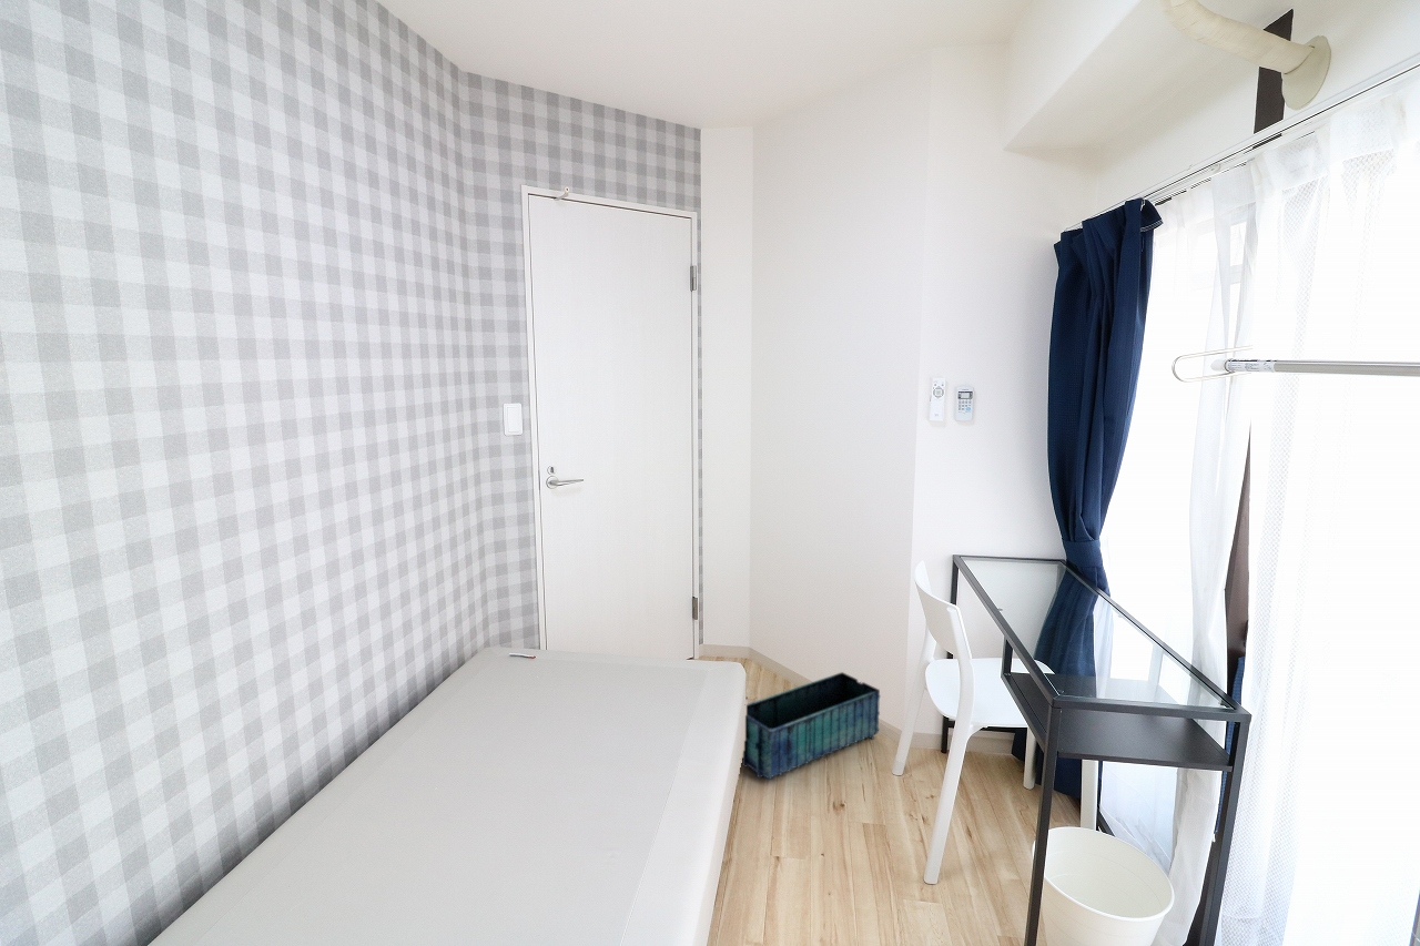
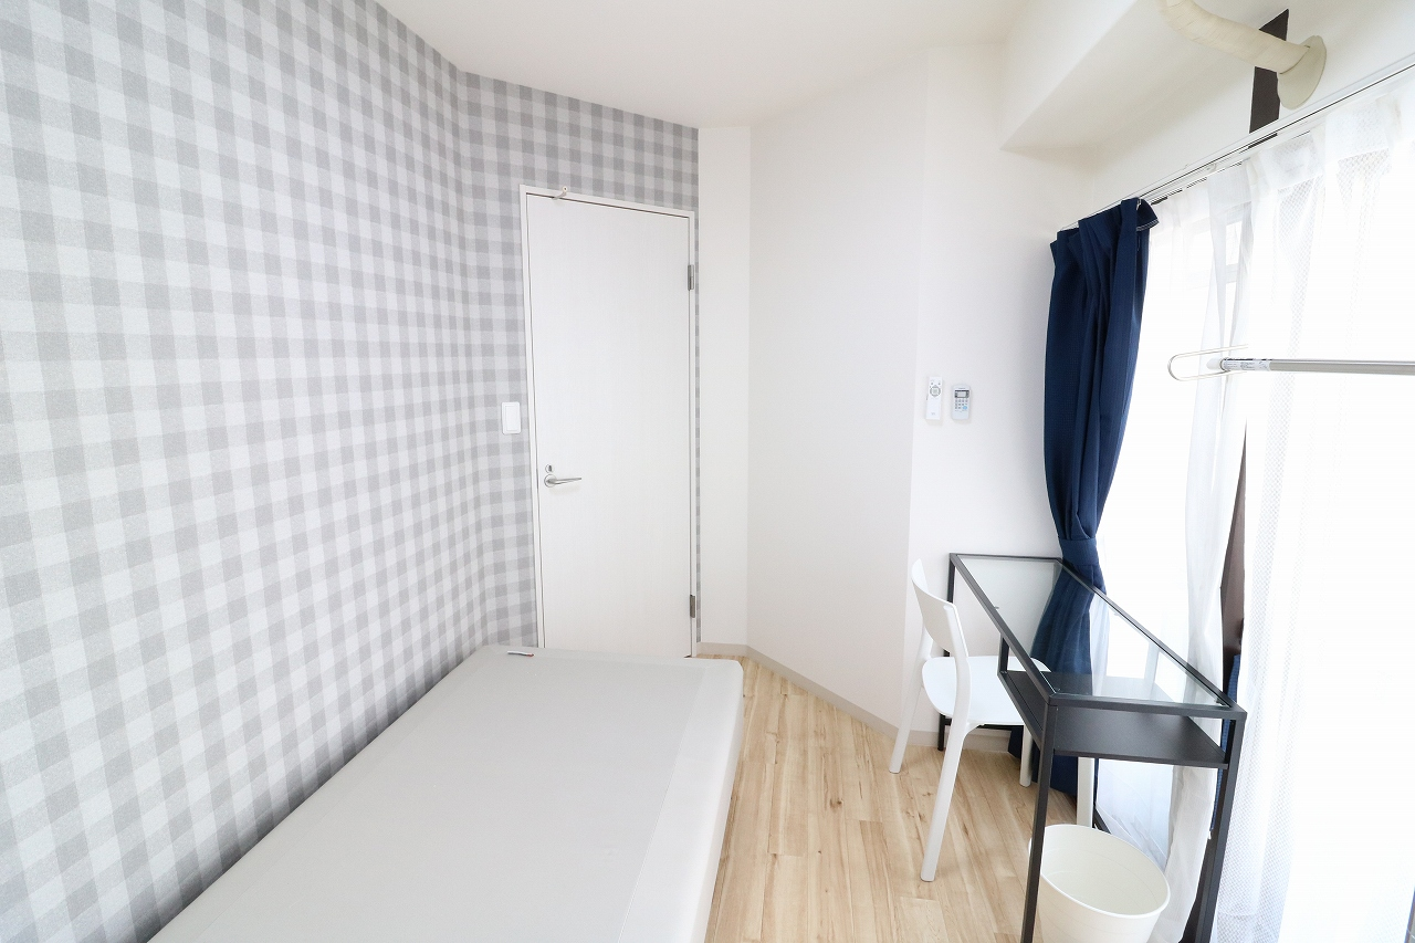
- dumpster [741,671,881,781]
